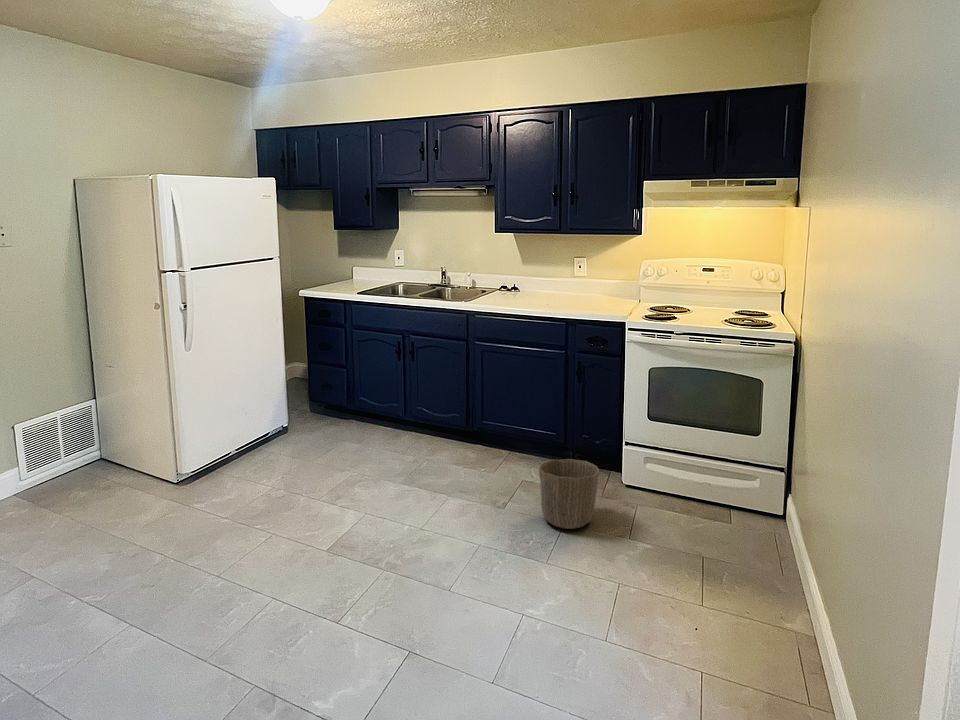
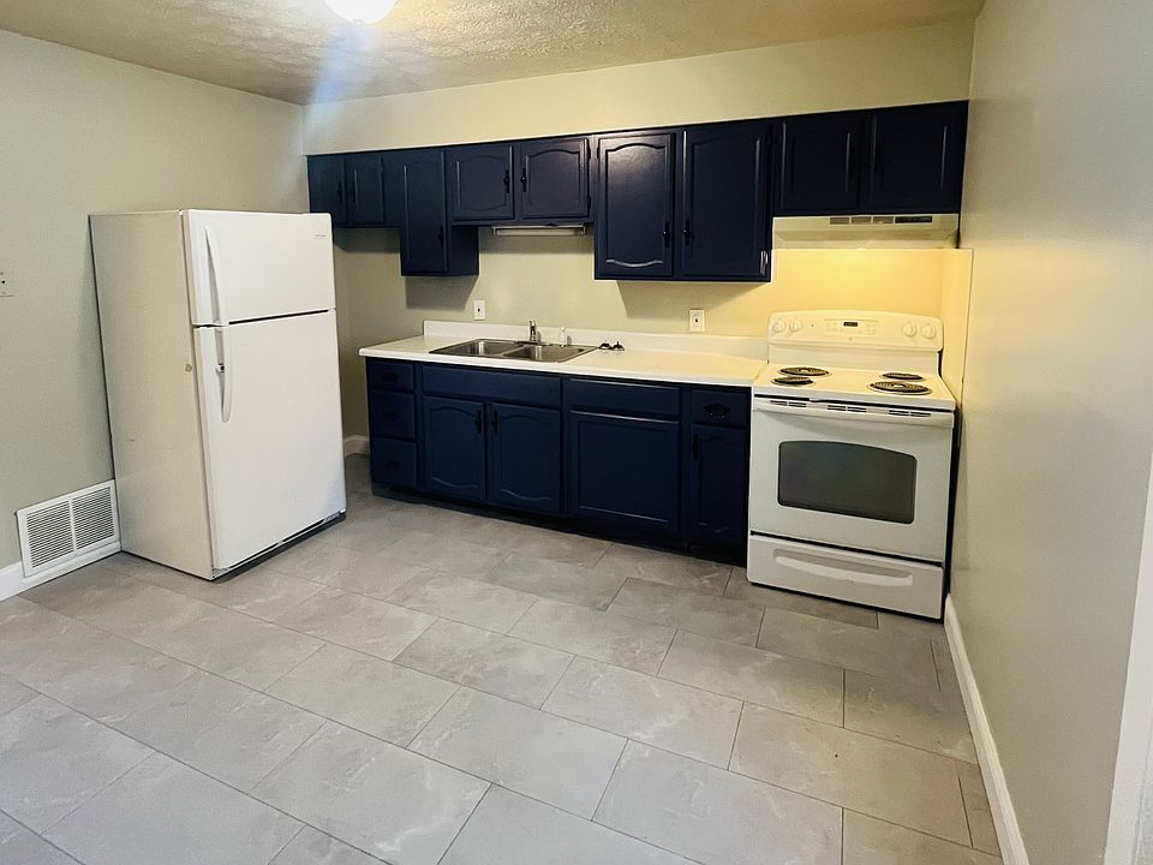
- waste basket [538,458,600,530]
